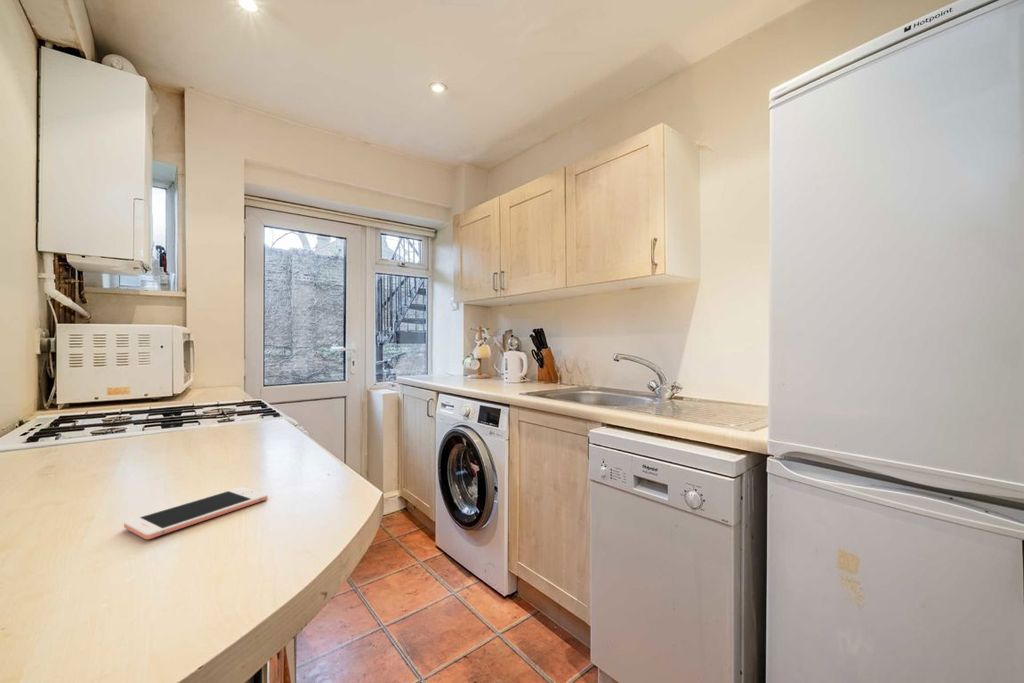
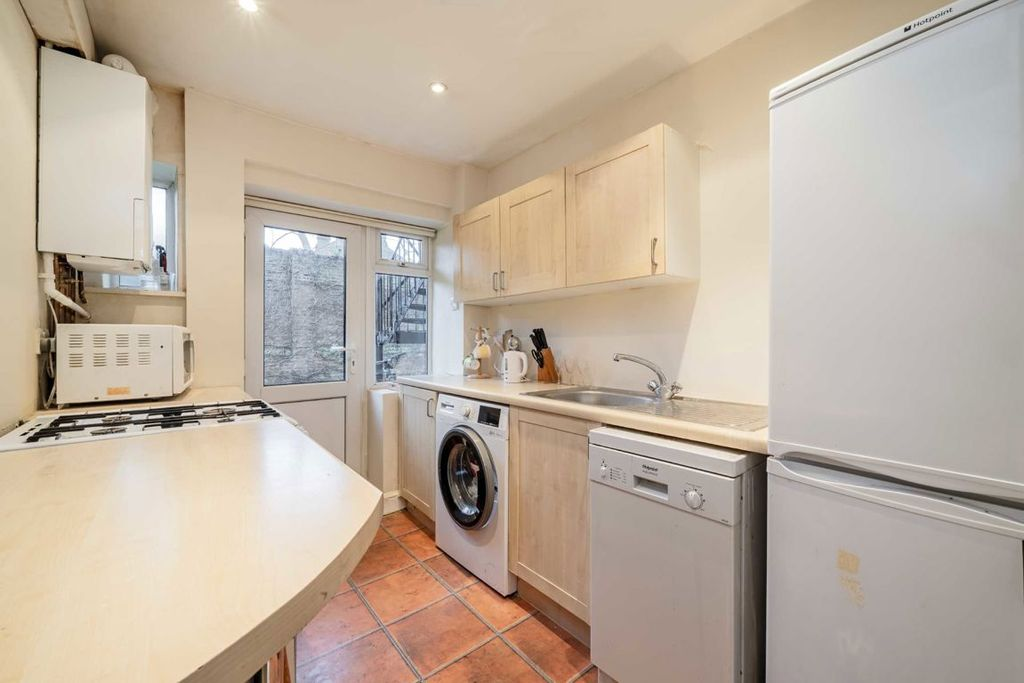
- cell phone [123,486,268,540]
